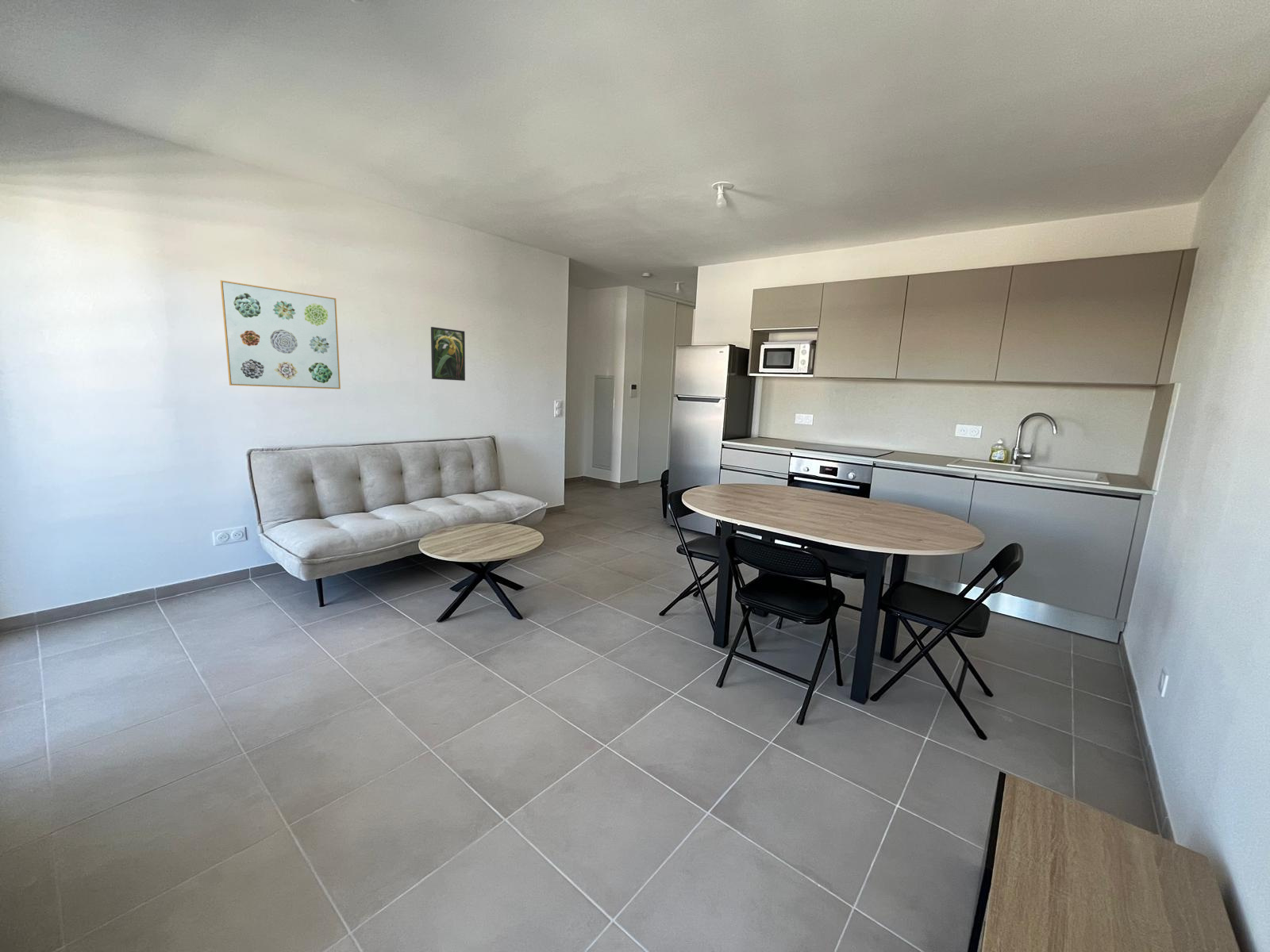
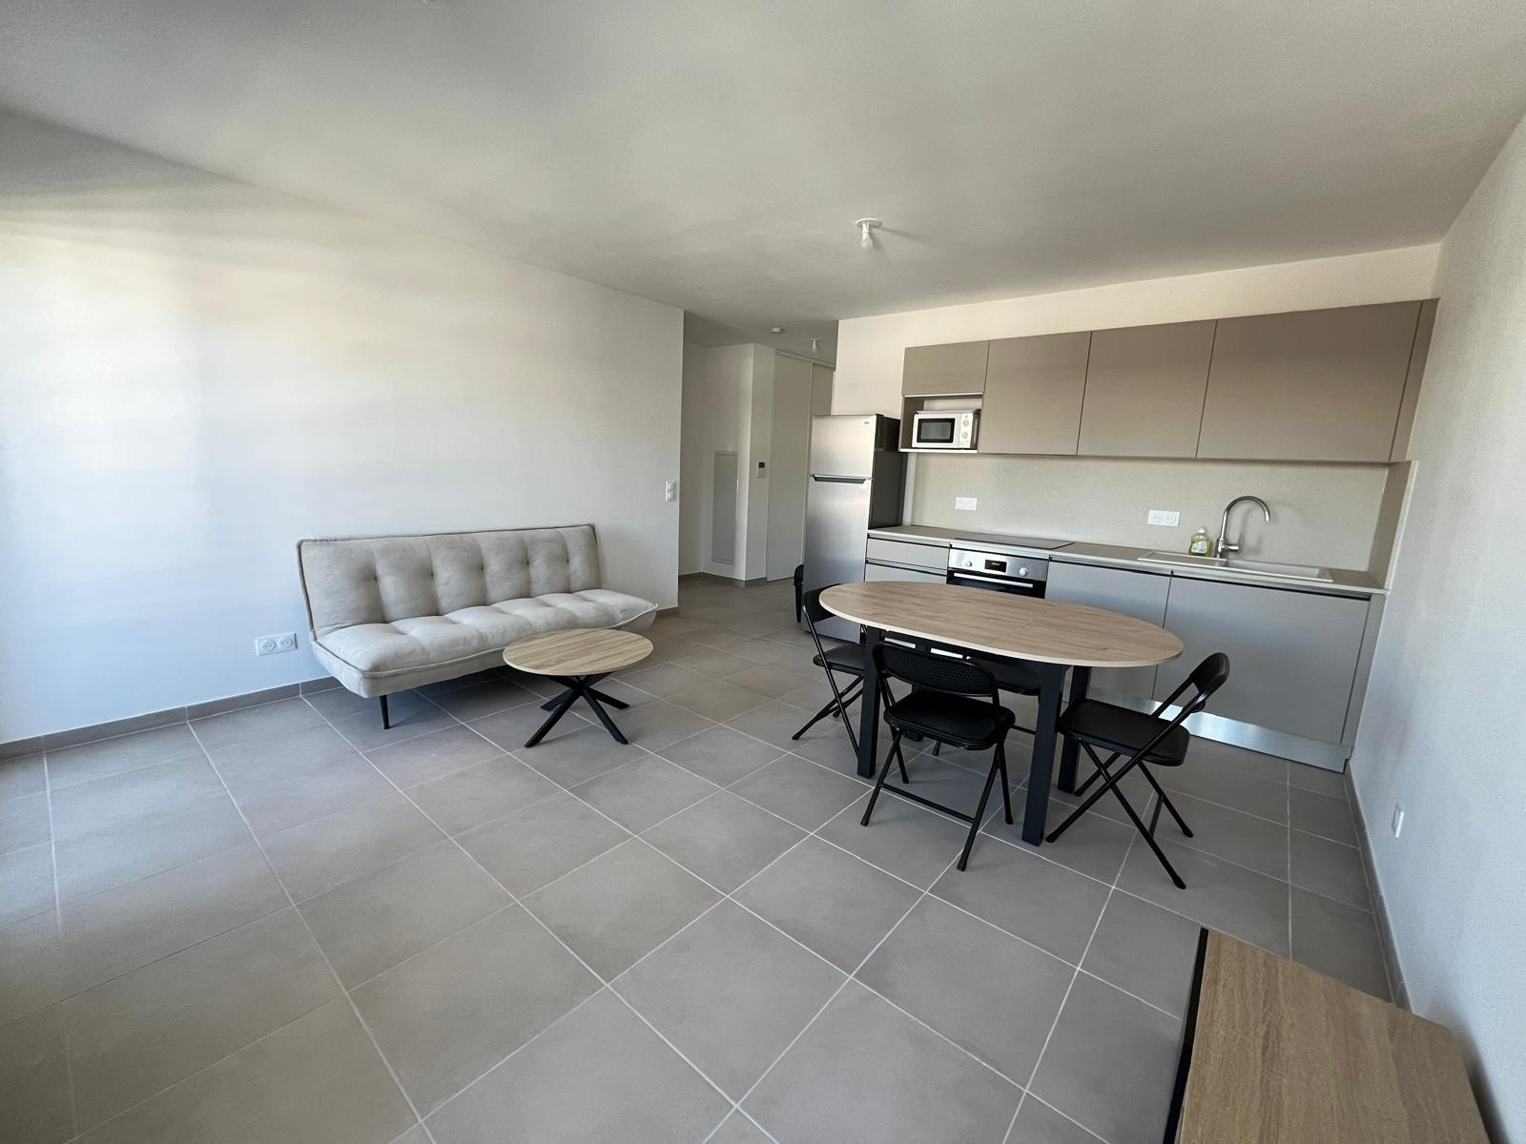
- wall art [220,279,341,390]
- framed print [430,326,466,382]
